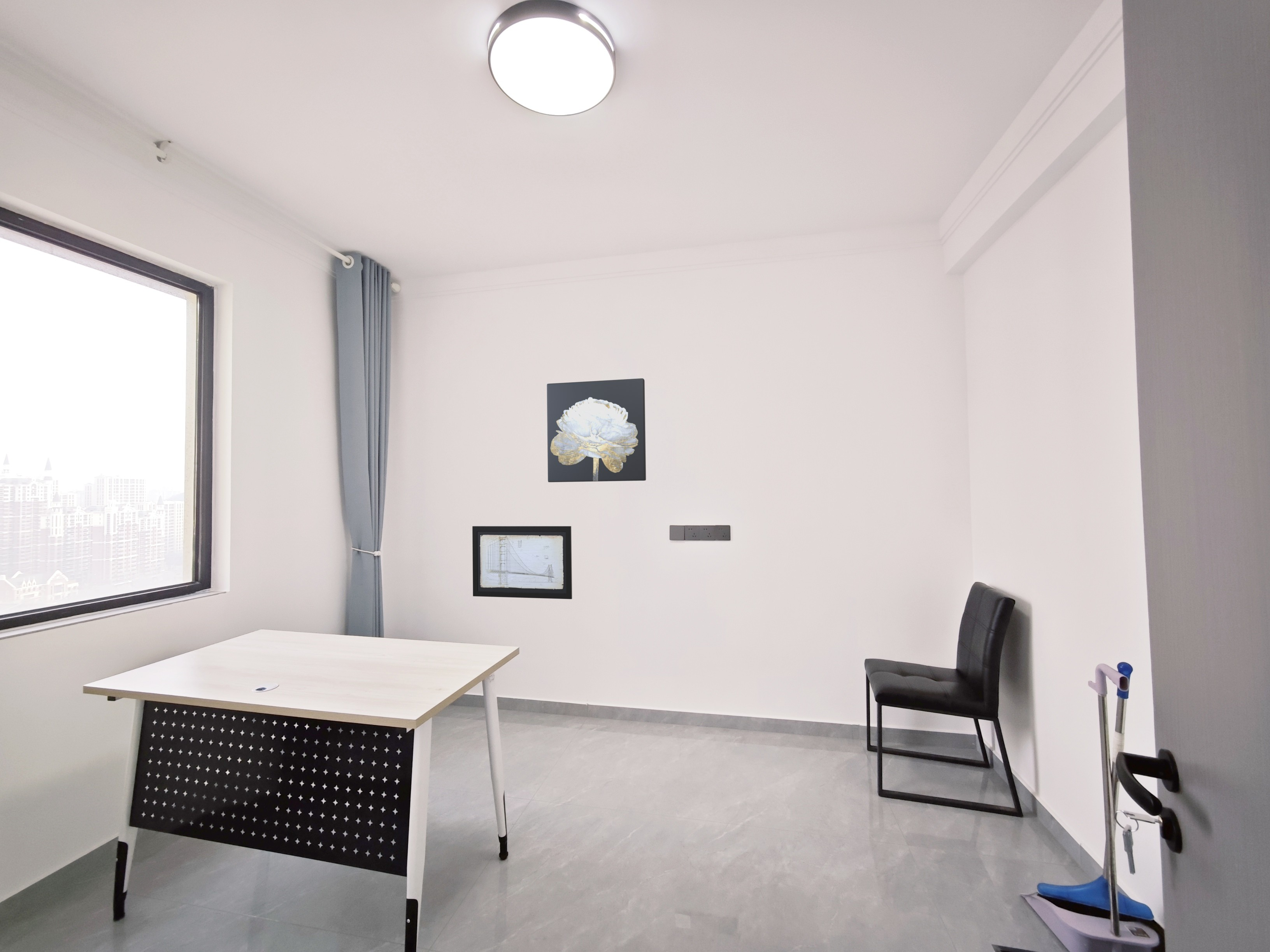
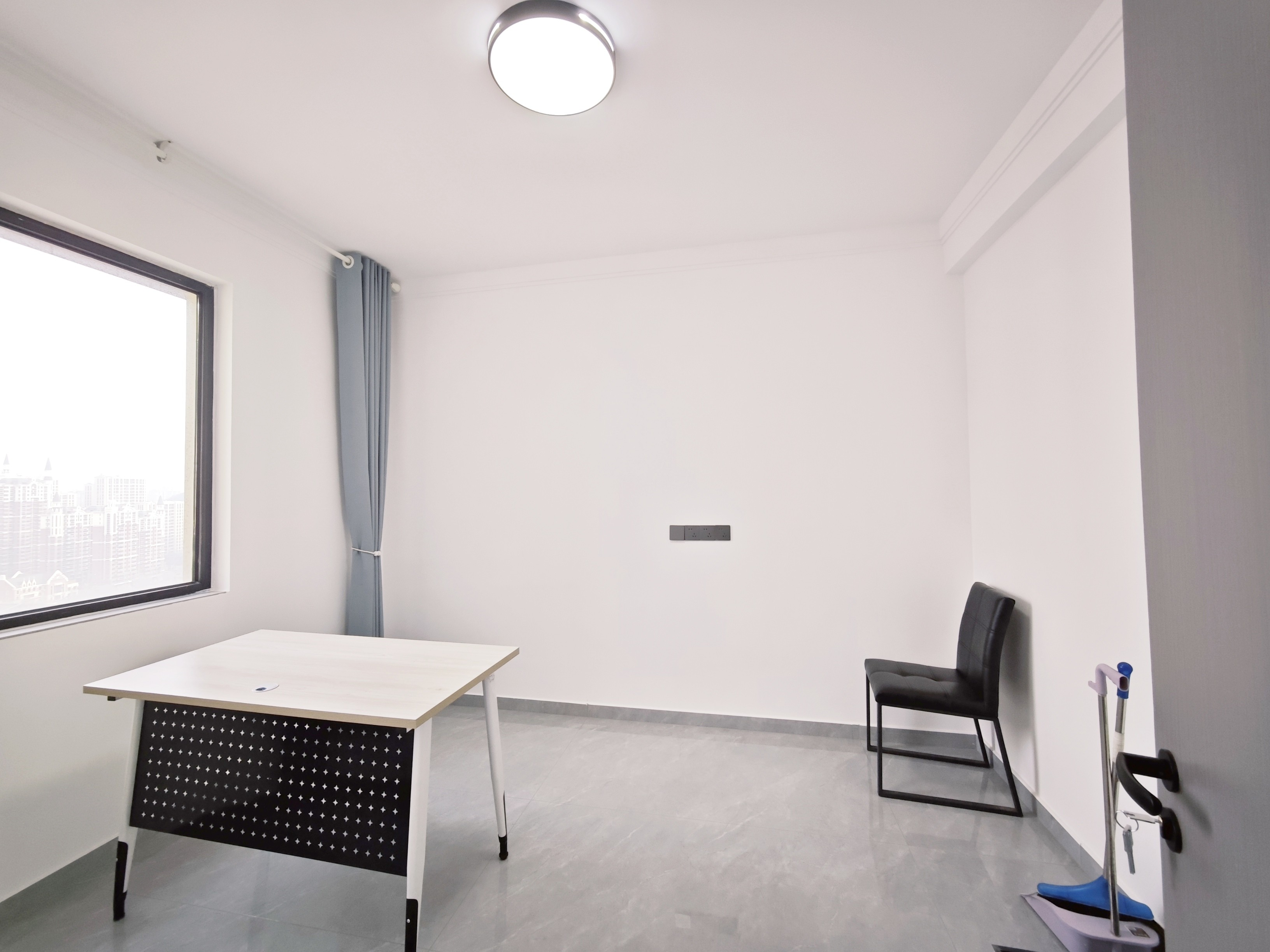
- wall art [472,526,572,600]
- wall art [547,378,646,483]
